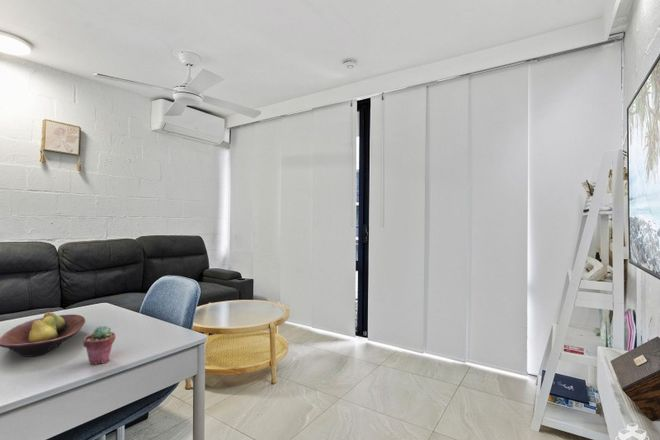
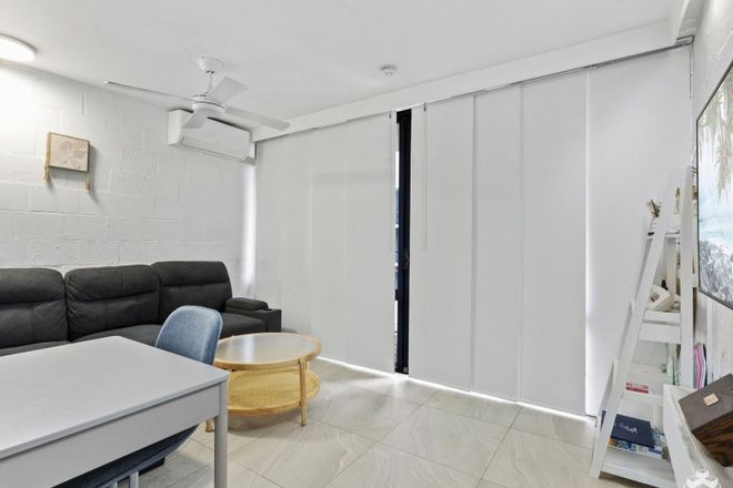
- fruit bowl [0,311,86,357]
- potted succulent [82,325,116,365]
